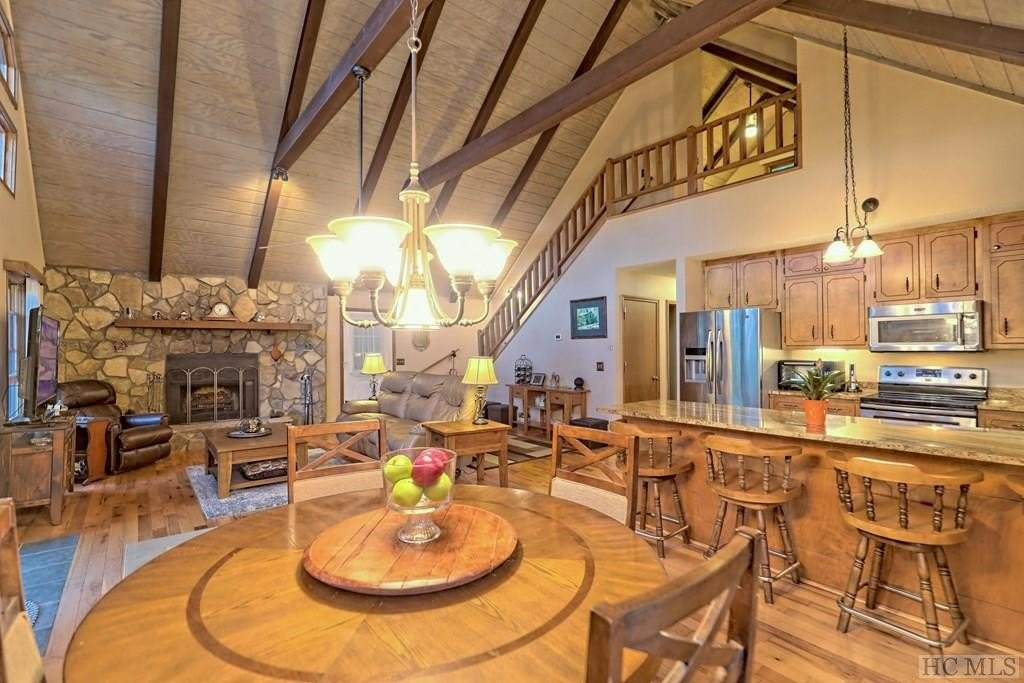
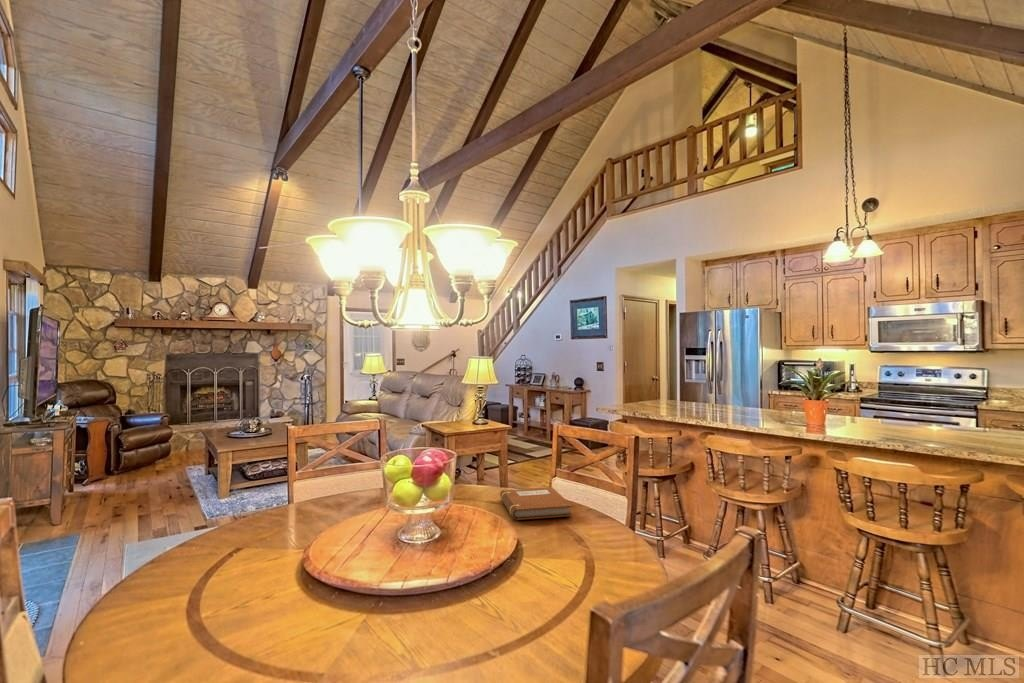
+ notebook [499,486,573,521]
